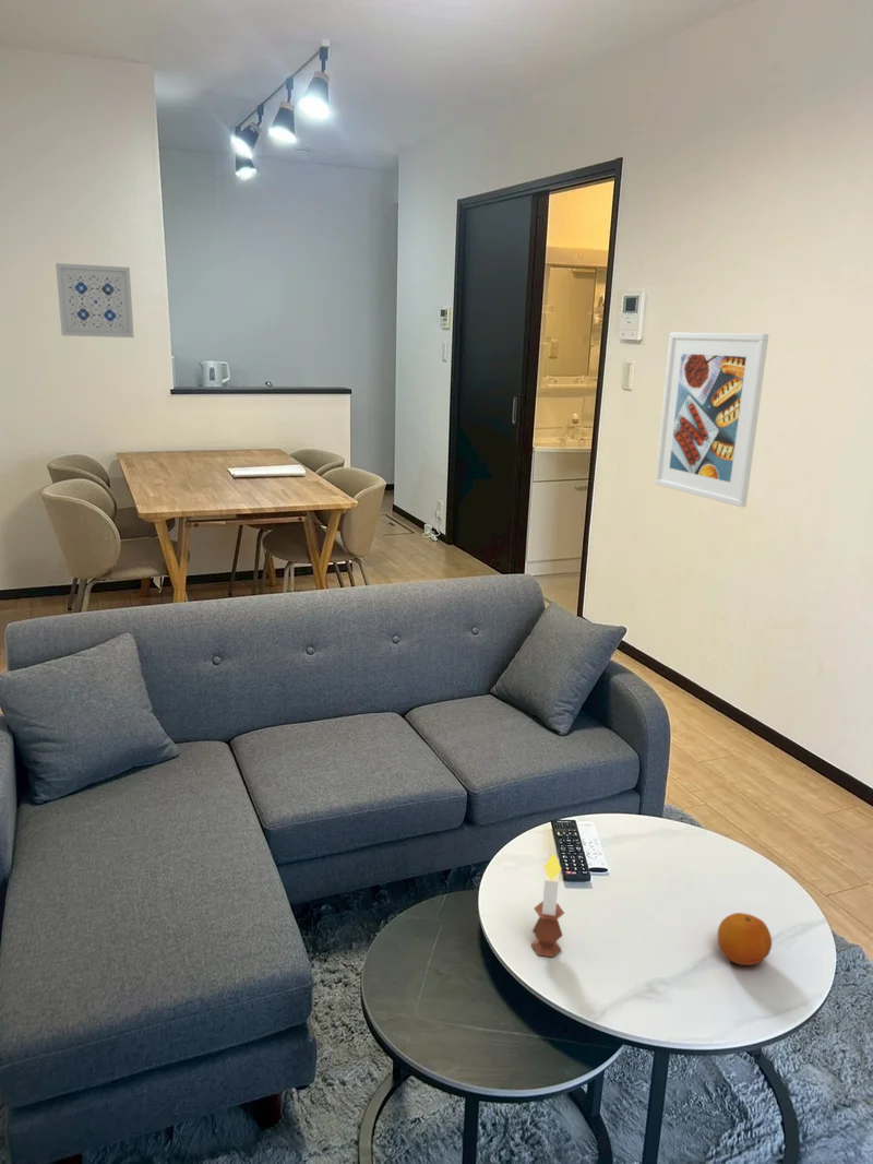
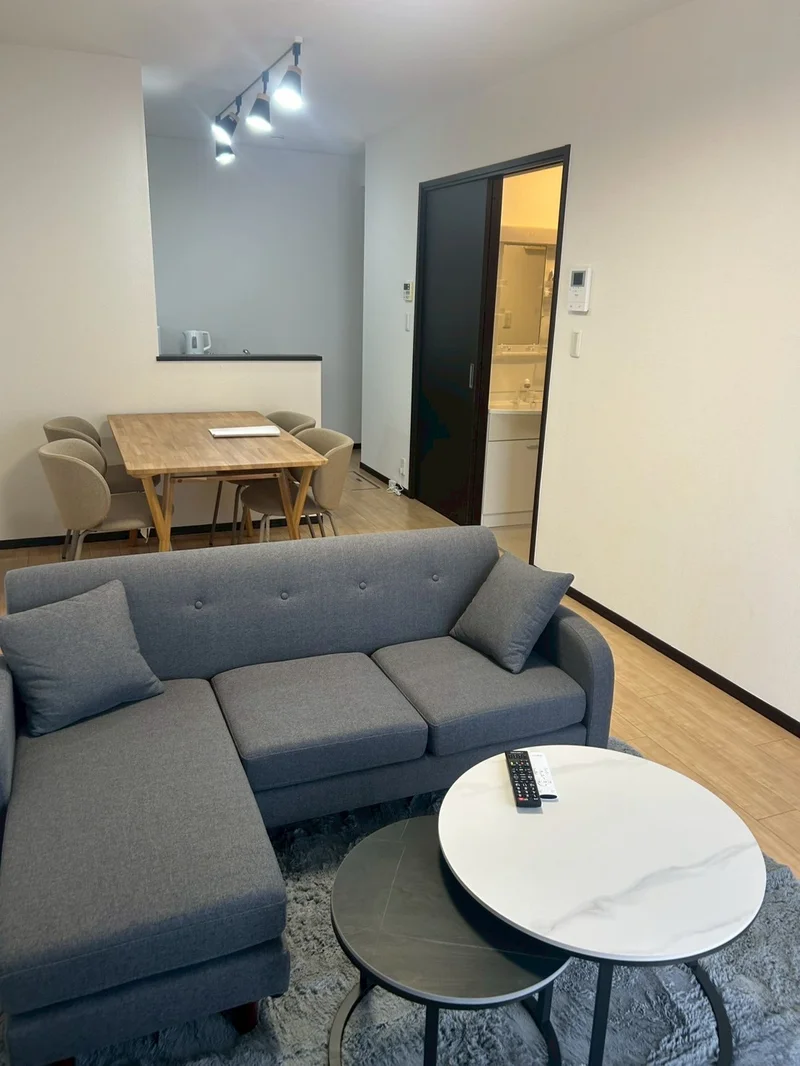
- wall art [55,262,135,338]
- candle [530,852,565,959]
- fruit [717,912,773,966]
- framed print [654,332,769,508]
